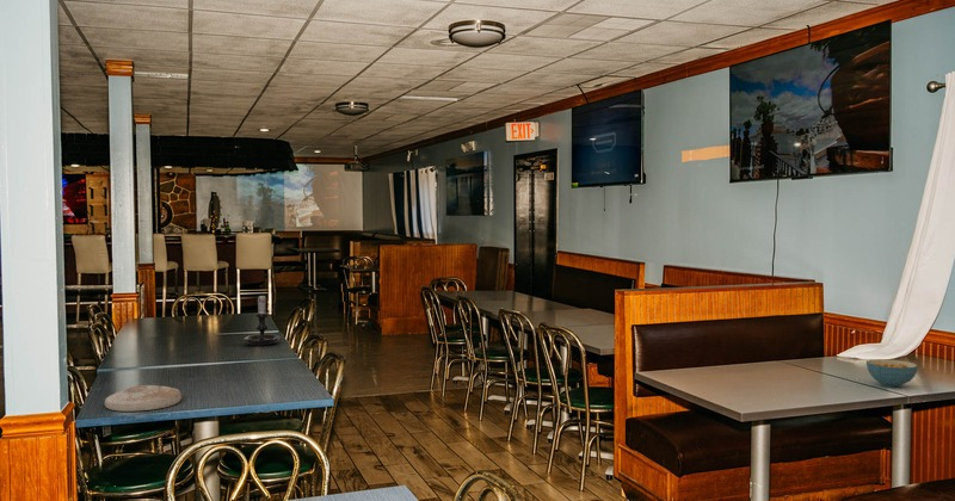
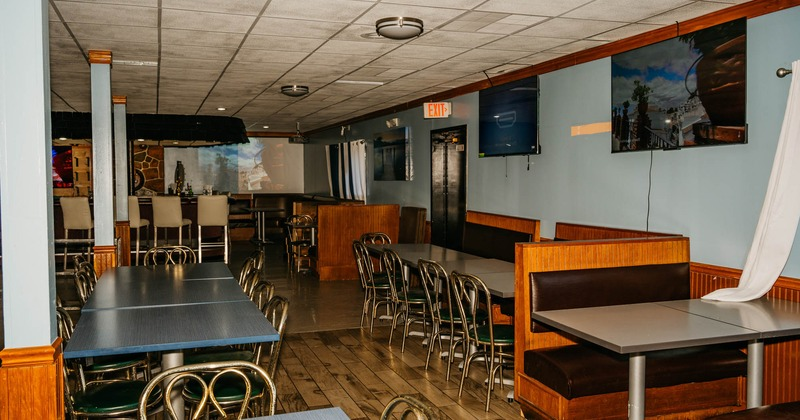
- candle holder [242,292,282,347]
- cereal bowl [865,358,919,388]
- plate [104,384,183,413]
